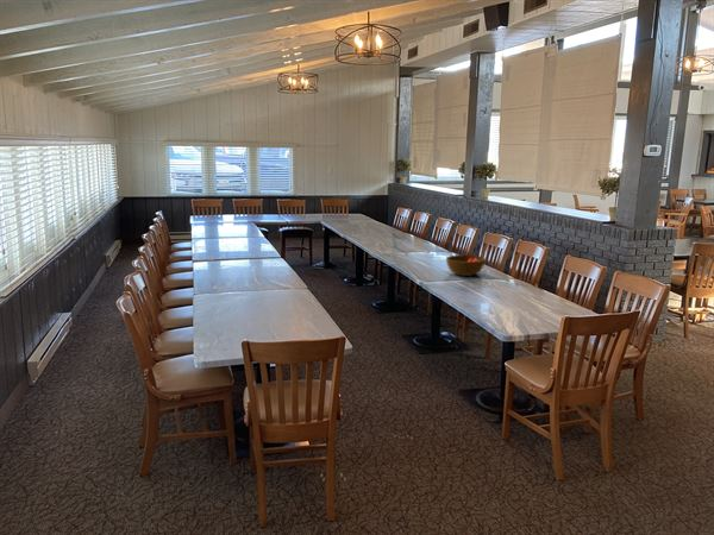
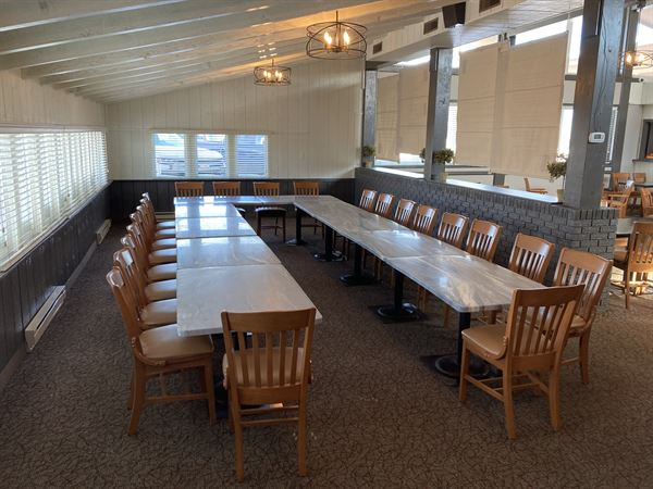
- bowl [445,253,487,277]
